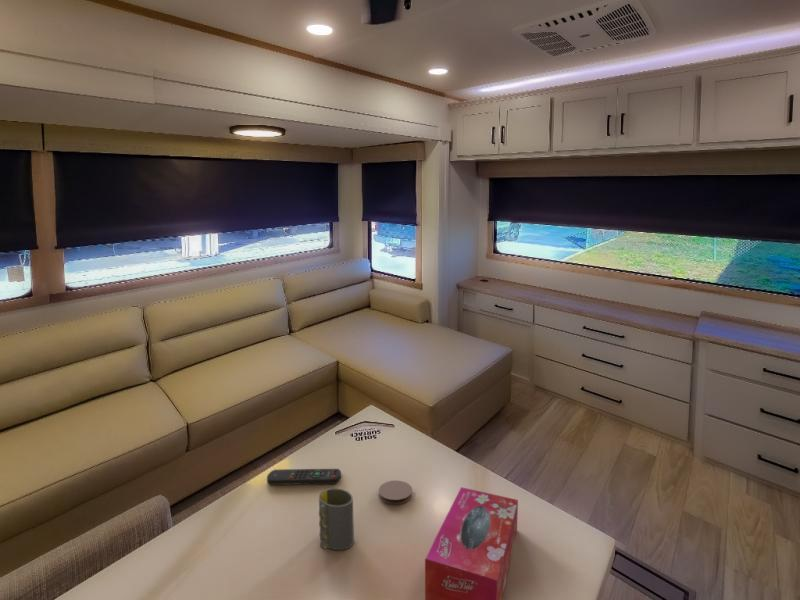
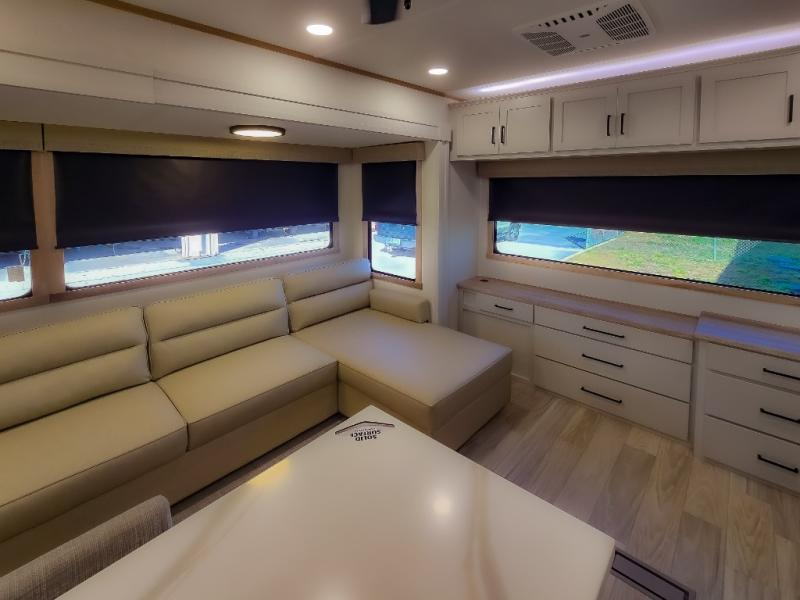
- tissue box [424,486,519,600]
- remote control [266,468,342,486]
- coaster [378,480,413,505]
- mug [318,487,355,551]
